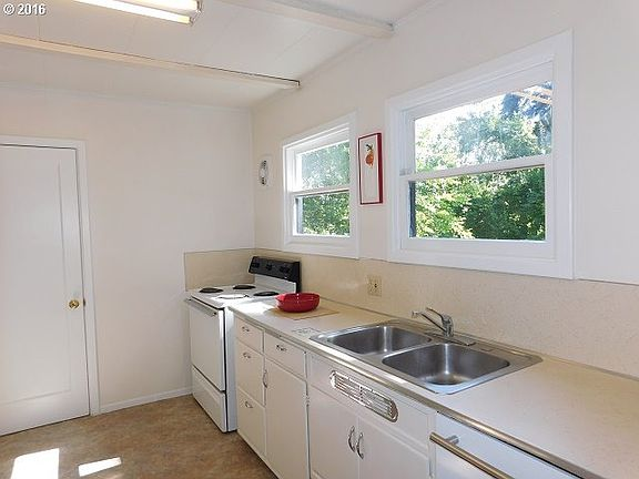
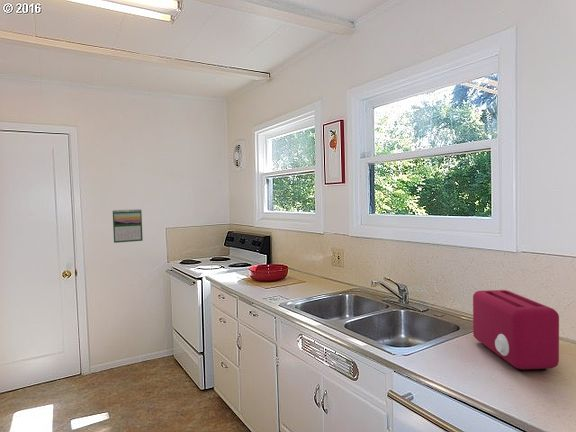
+ calendar [112,208,144,244]
+ toaster [472,289,560,372]
